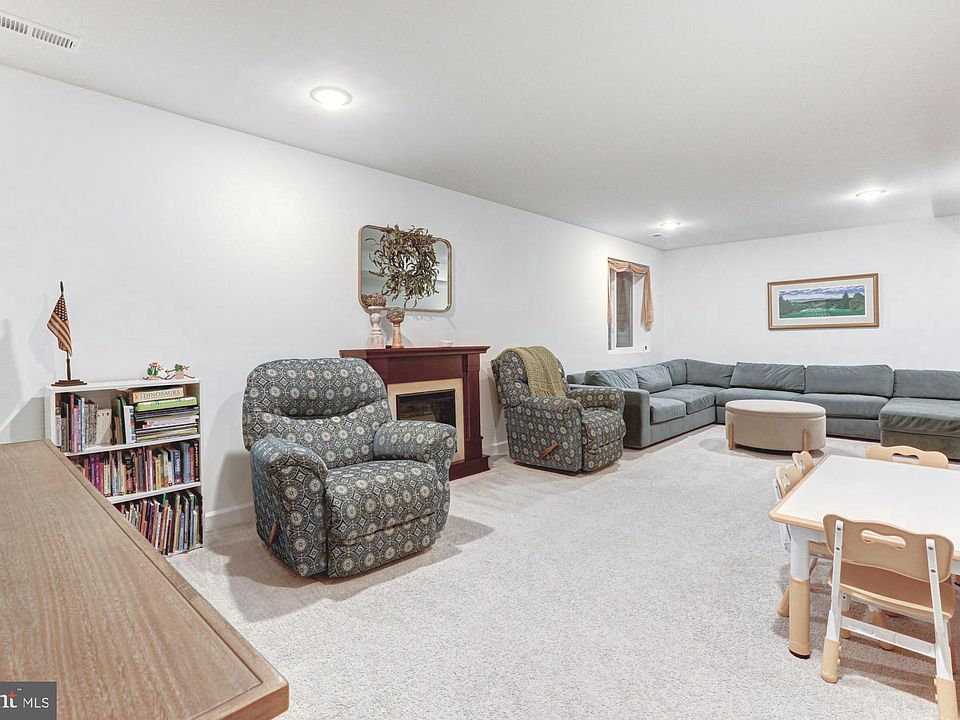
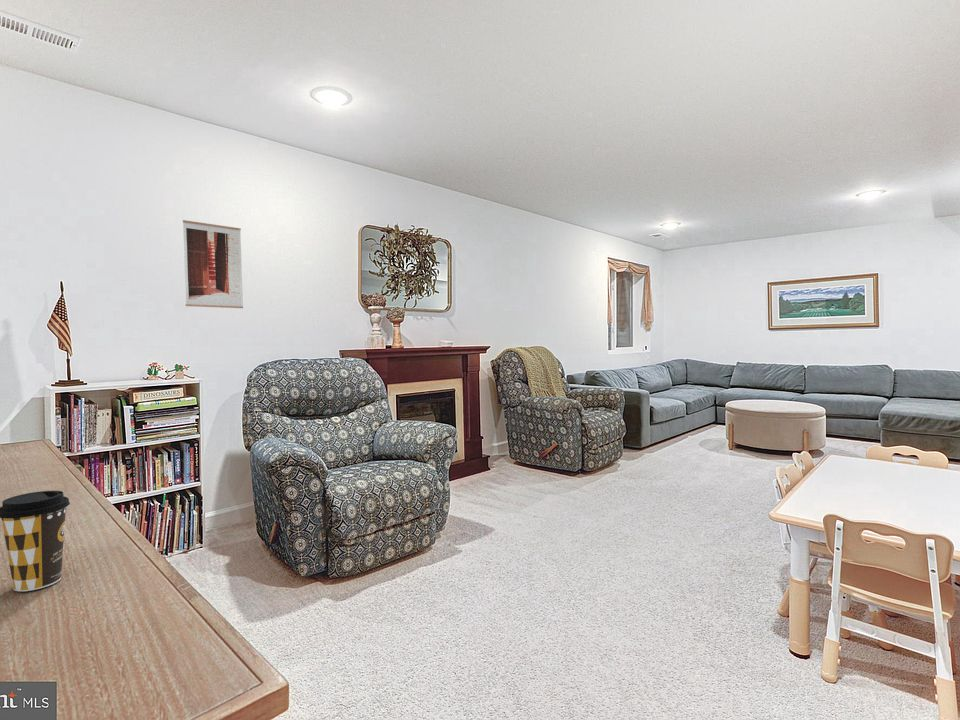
+ coffee cup [0,490,71,592]
+ wall art [182,219,244,309]
